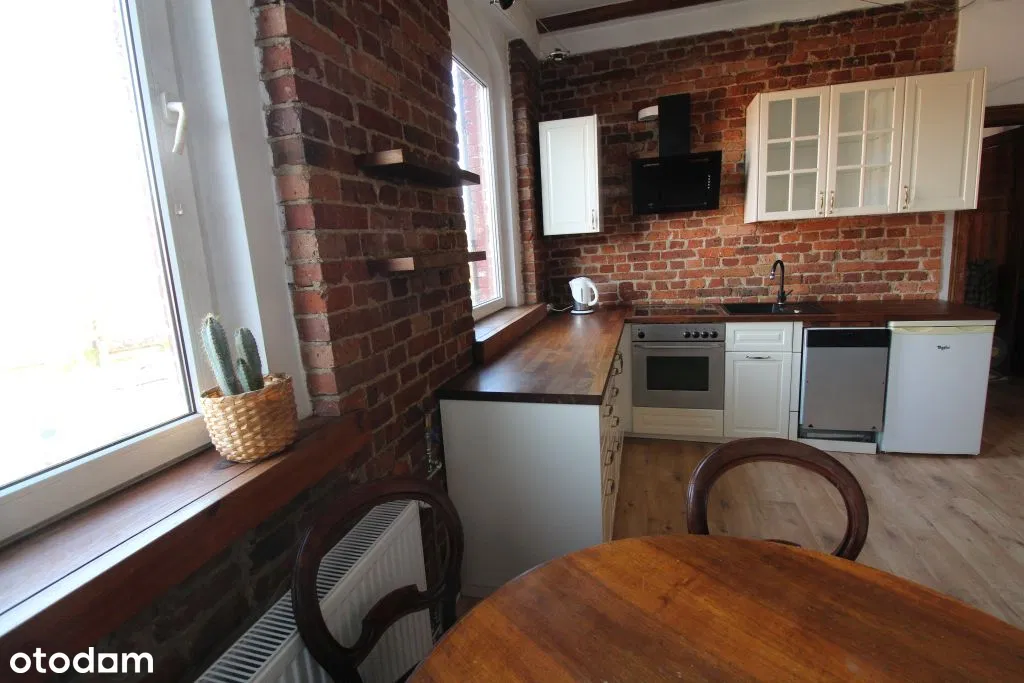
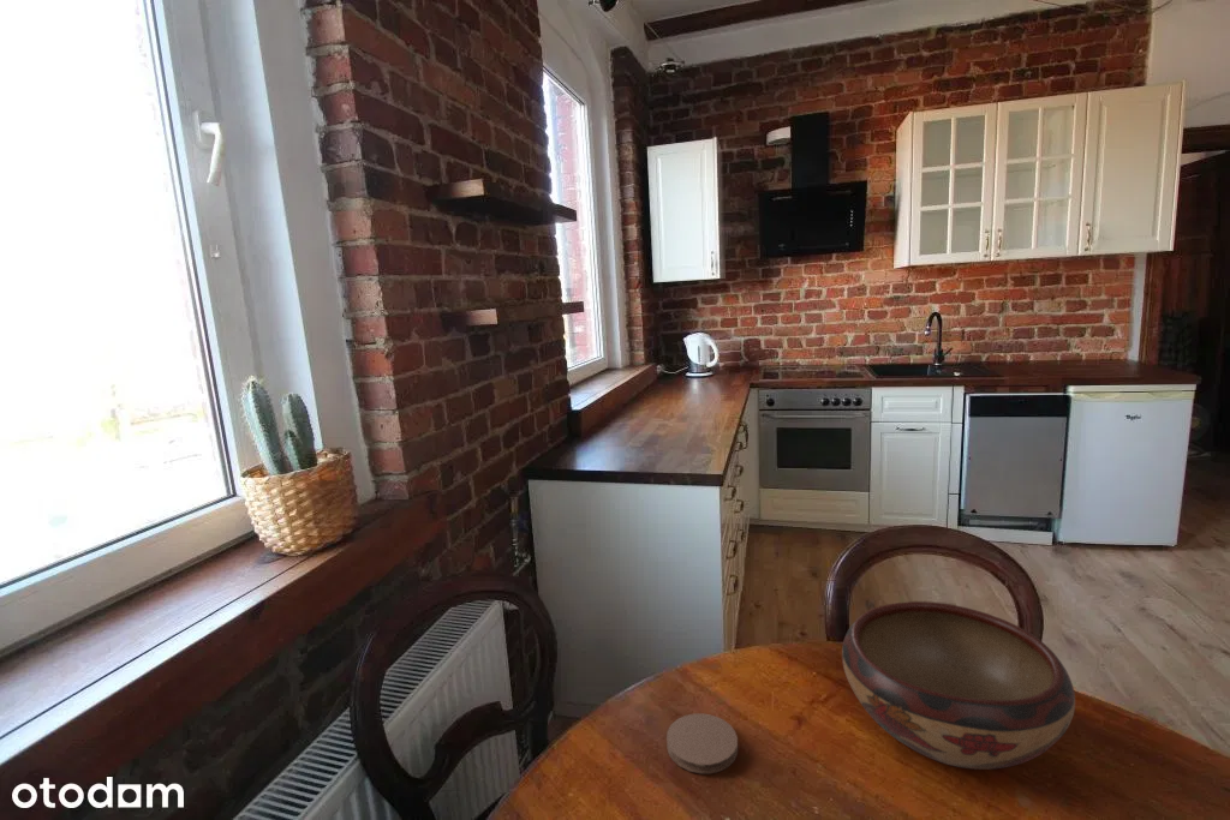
+ decorative bowl [841,600,1076,771]
+ coaster [665,712,739,774]
